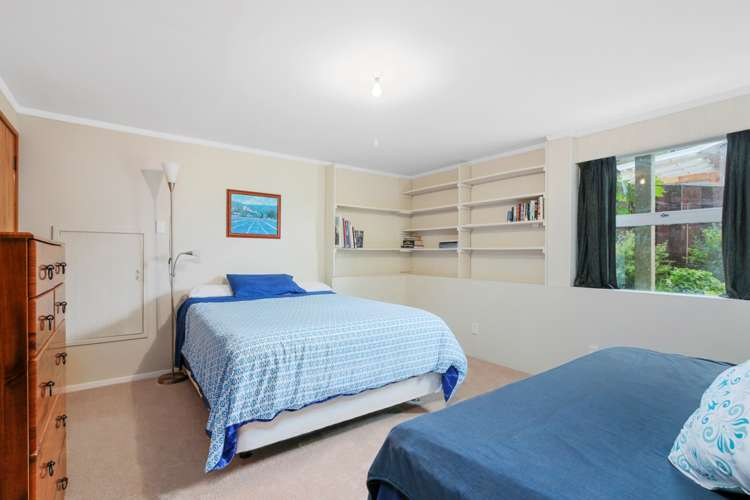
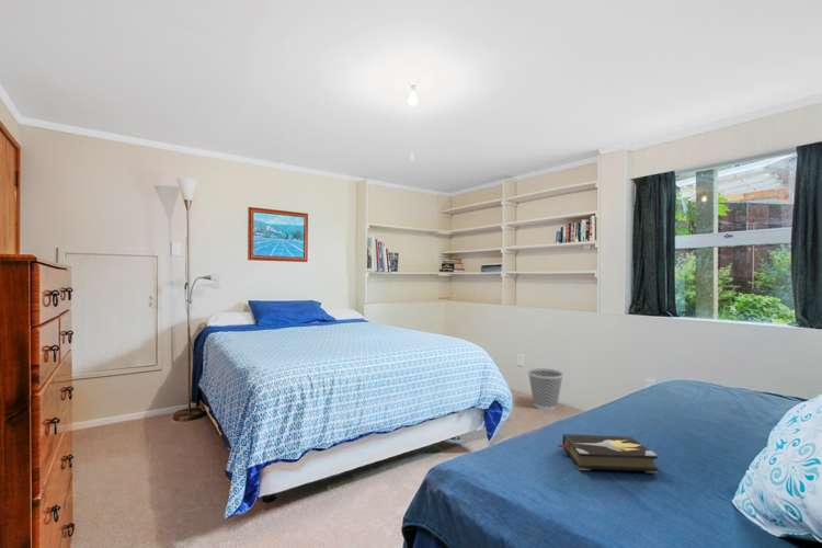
+ wastebasket [526,367,564,411]
+ hardback book [556,433,659,473]
